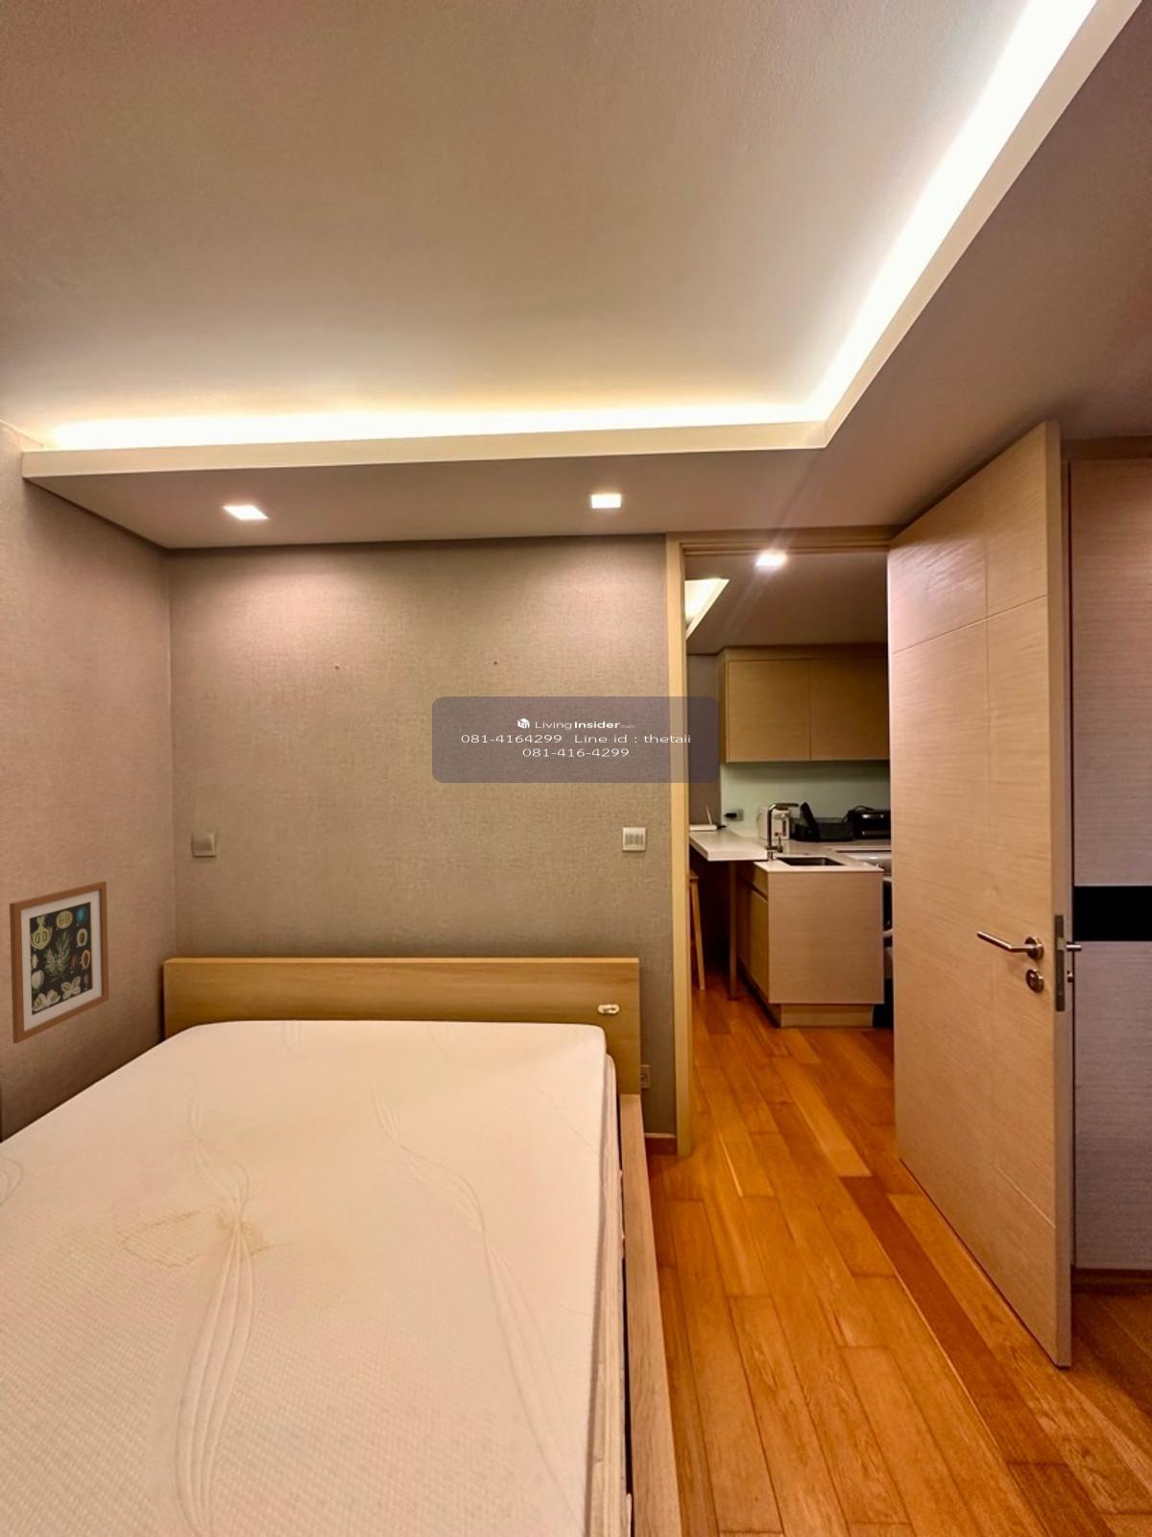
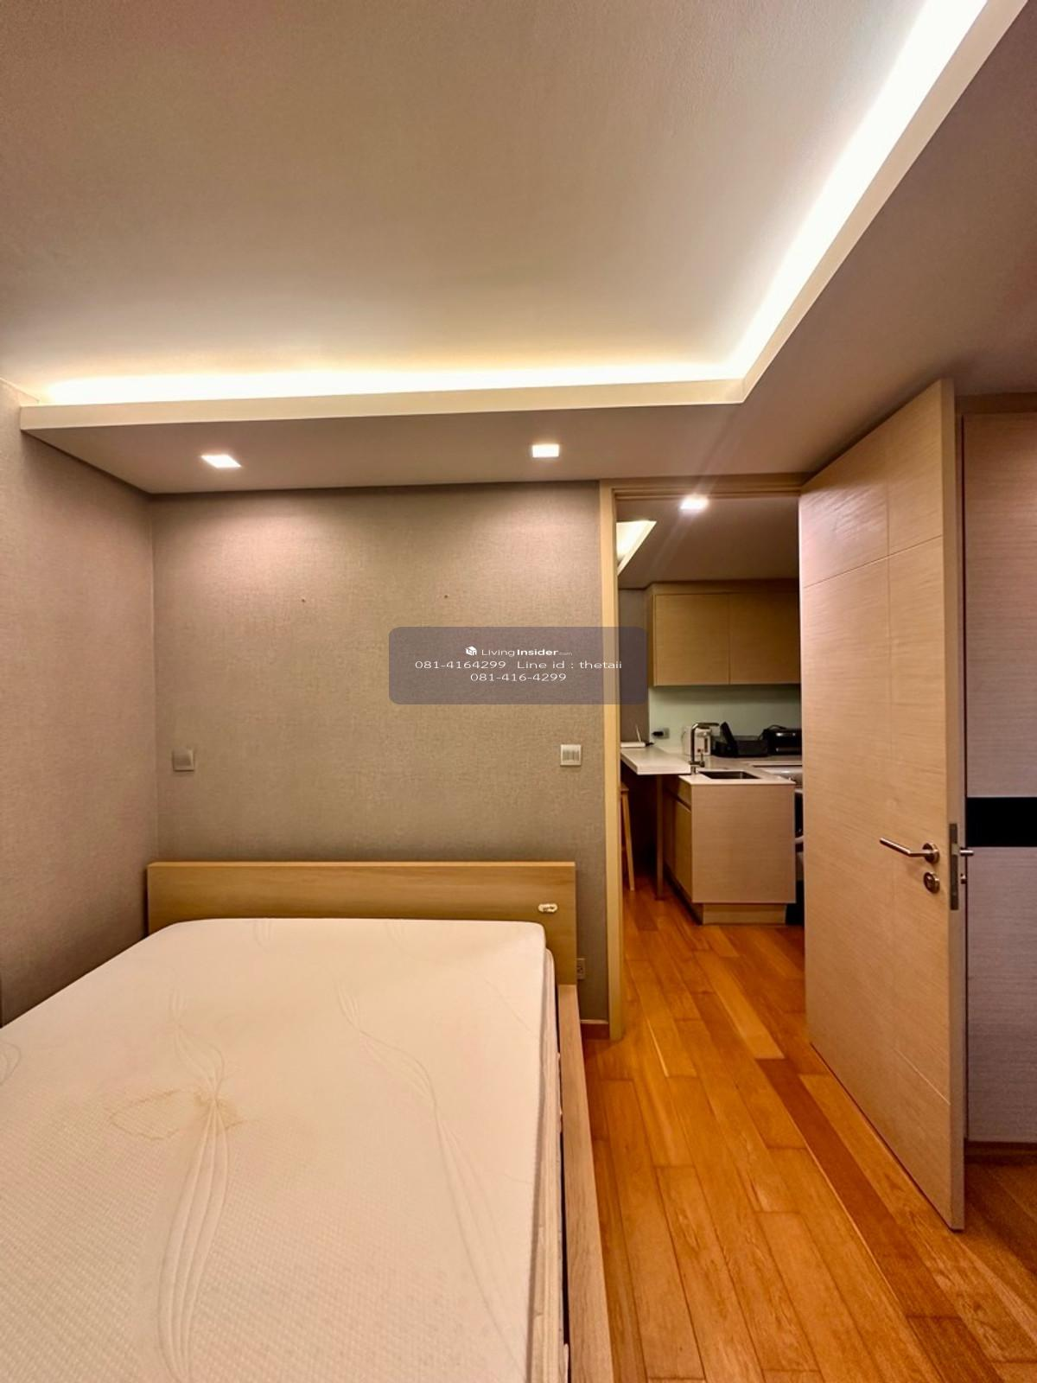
- wall art [8,880,110,1044]
